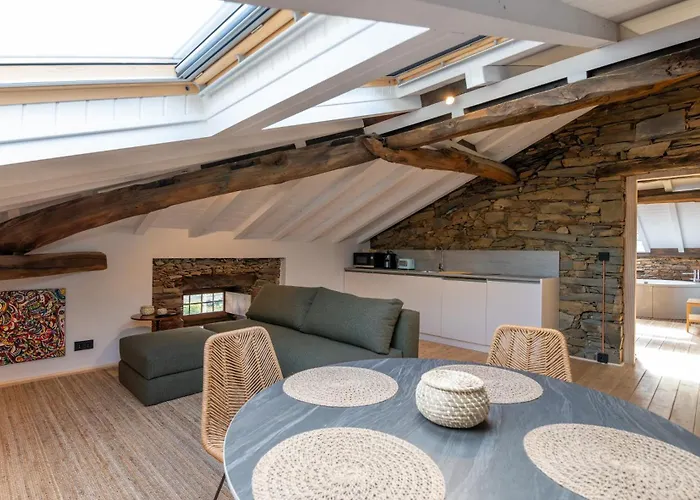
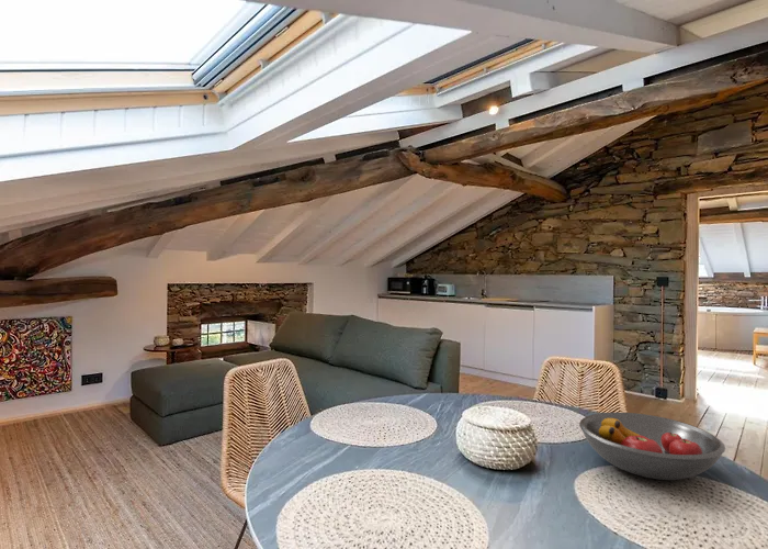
+ fruit bowl [578,411,726,481]
